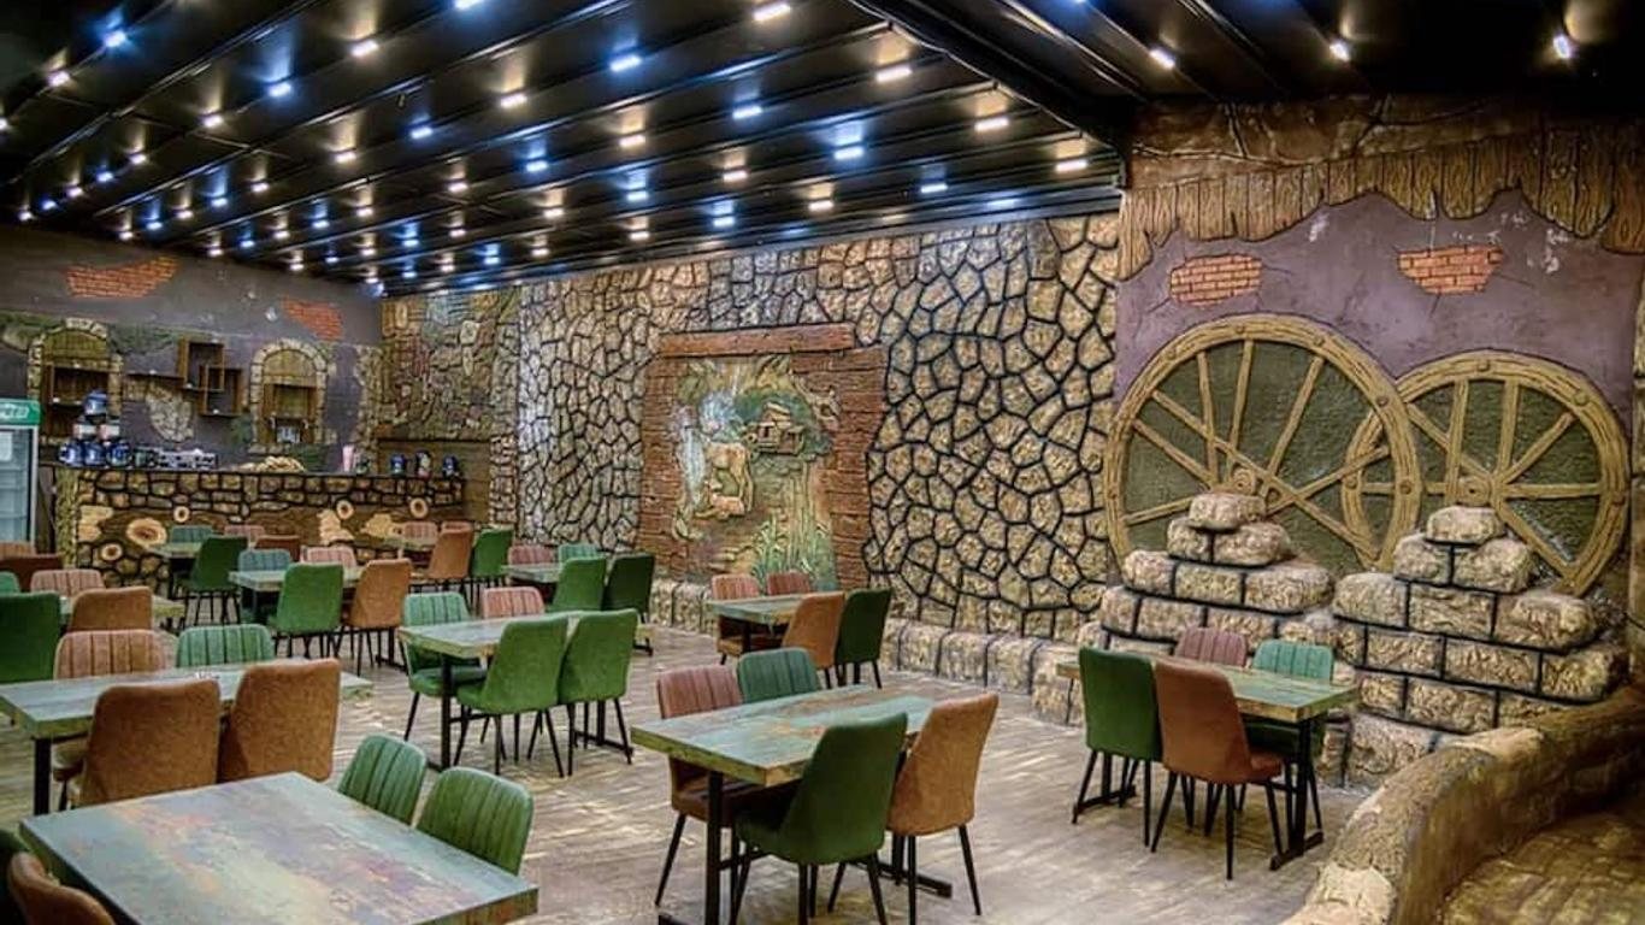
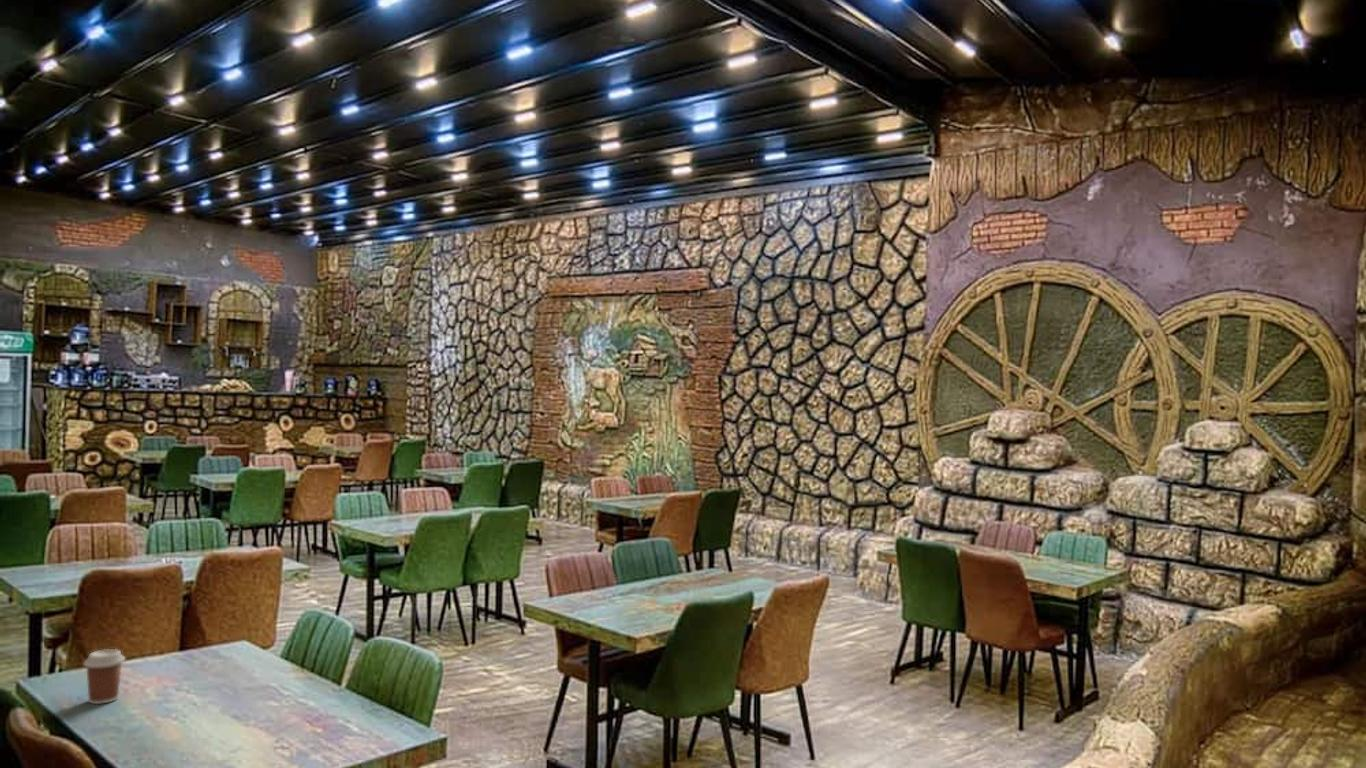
+ coffee cup [83,648,126,705]
